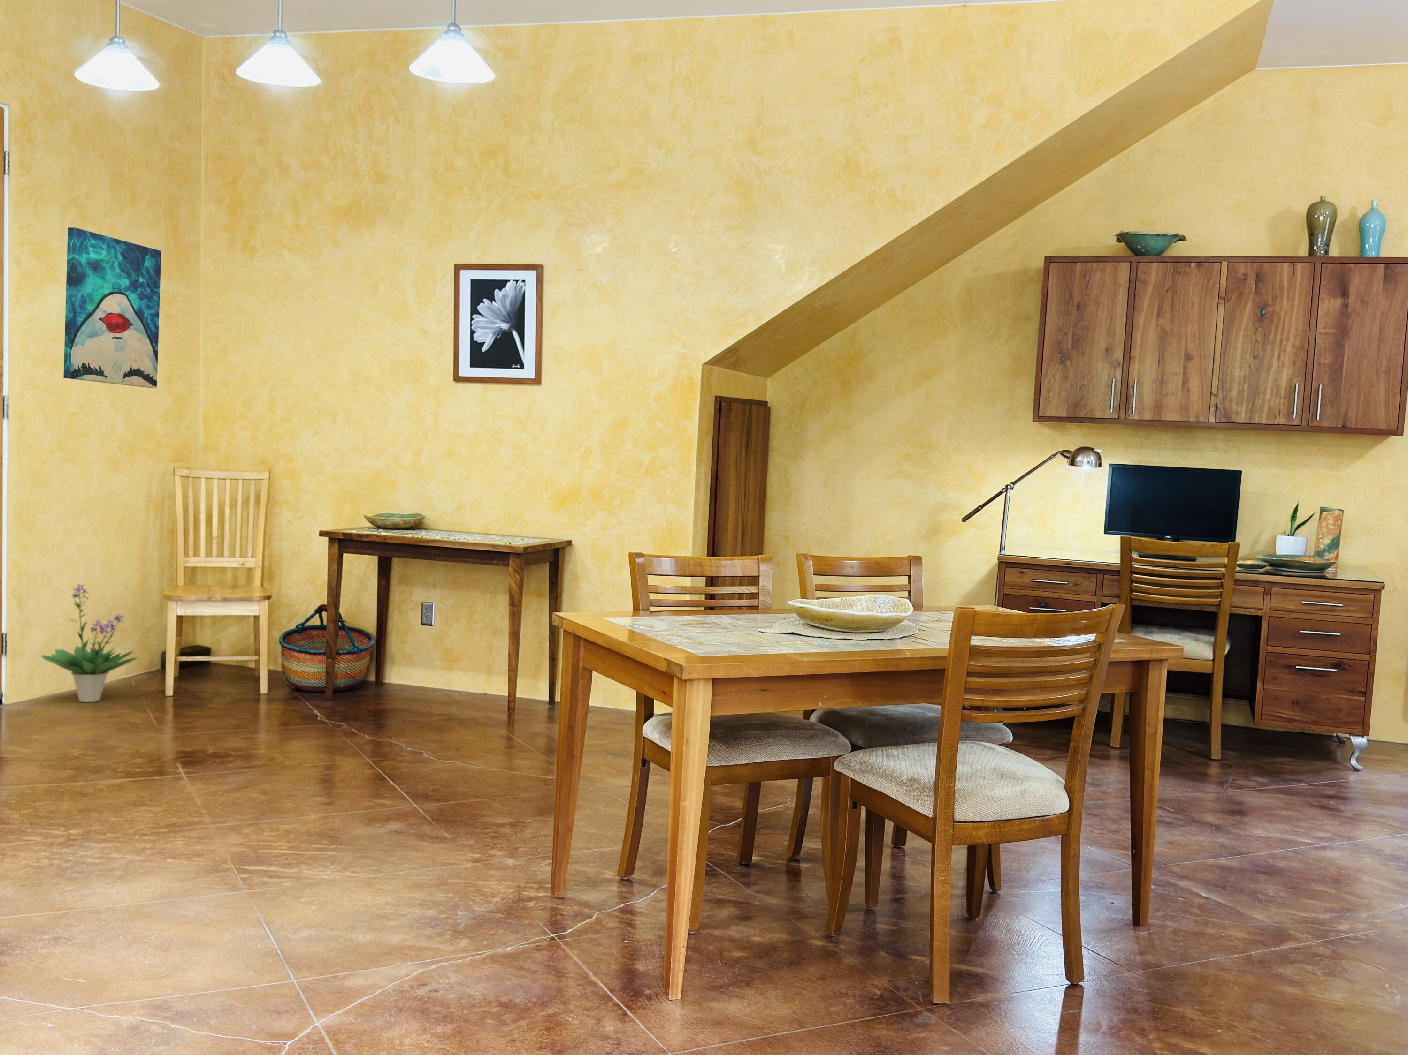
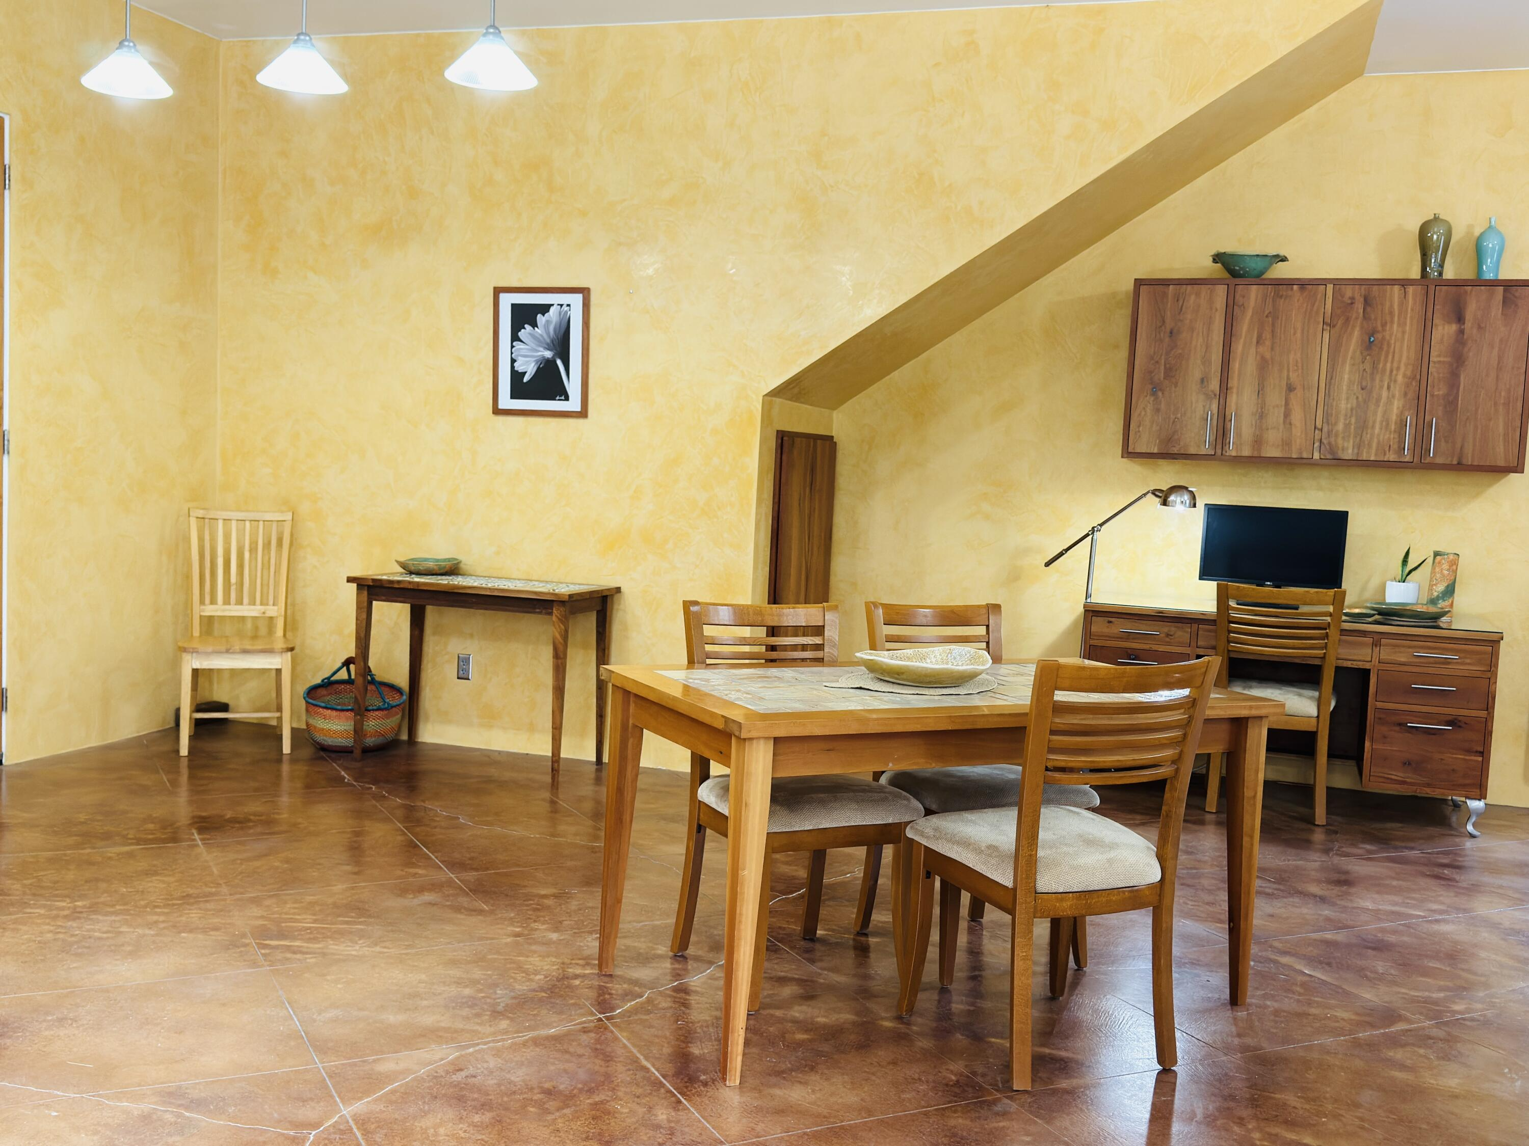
- wall art [63,227,162,389]
- potted plant [40,583,139,703]
